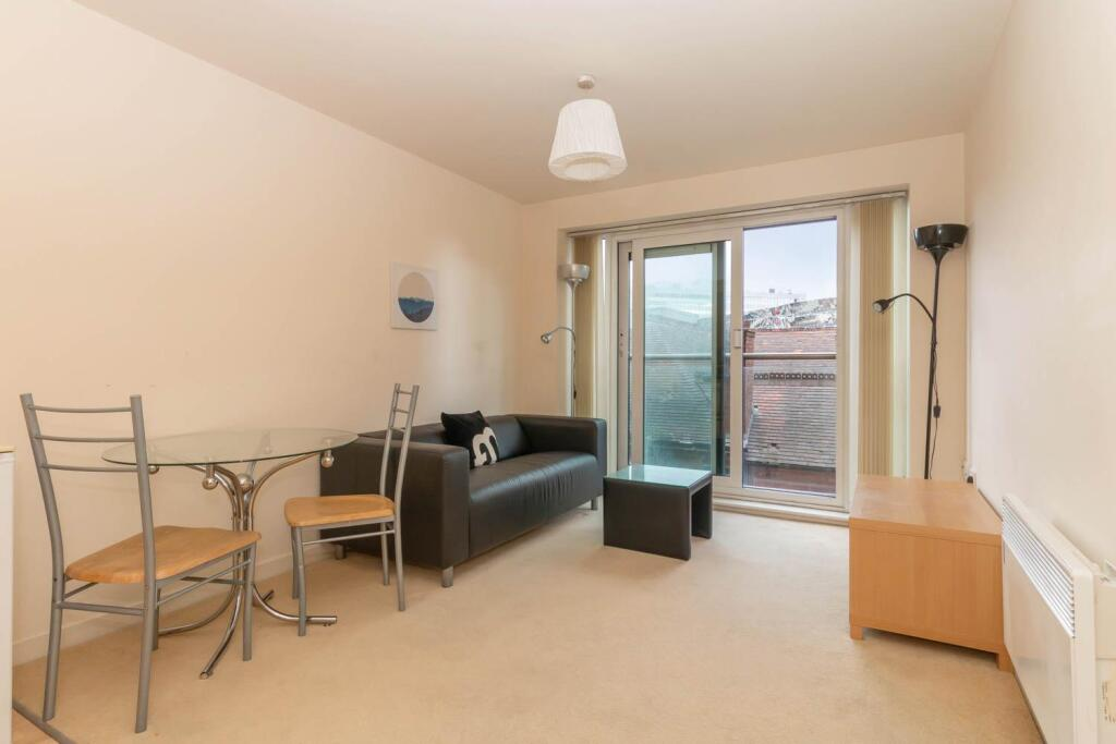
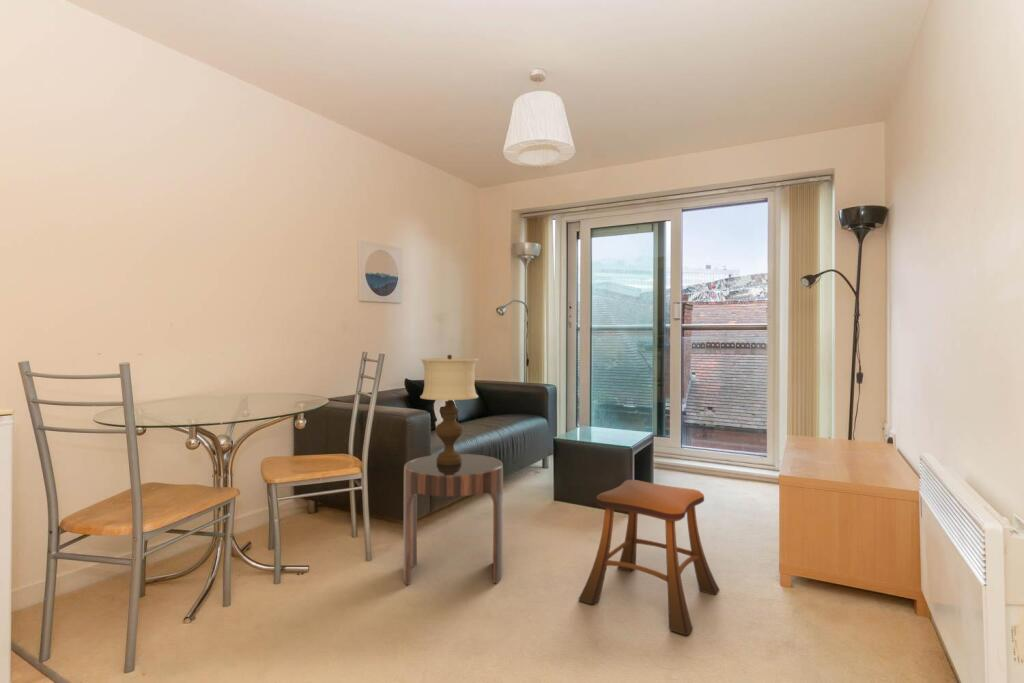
+ side table [402,453,504,586]
+ table lamp [419,354,479,465]
+ stool [578,479,721,636]
